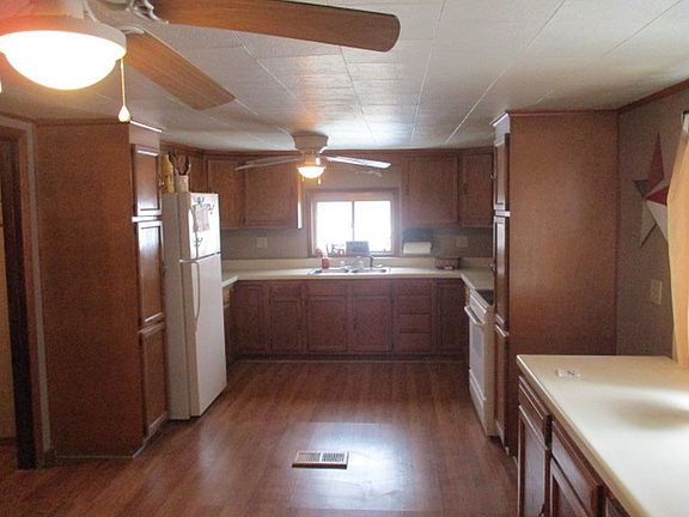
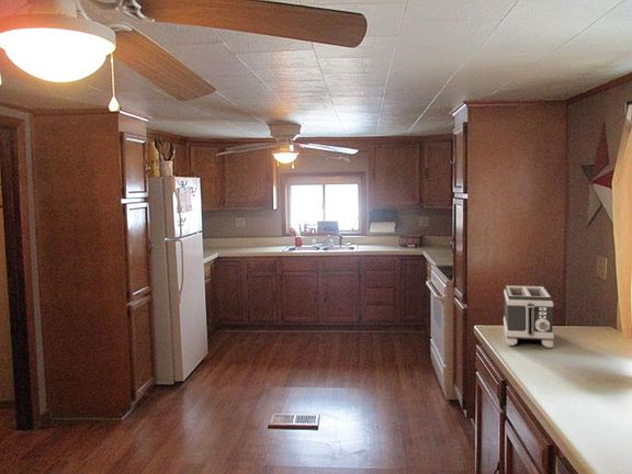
+ toaster [503,284,555,349]
